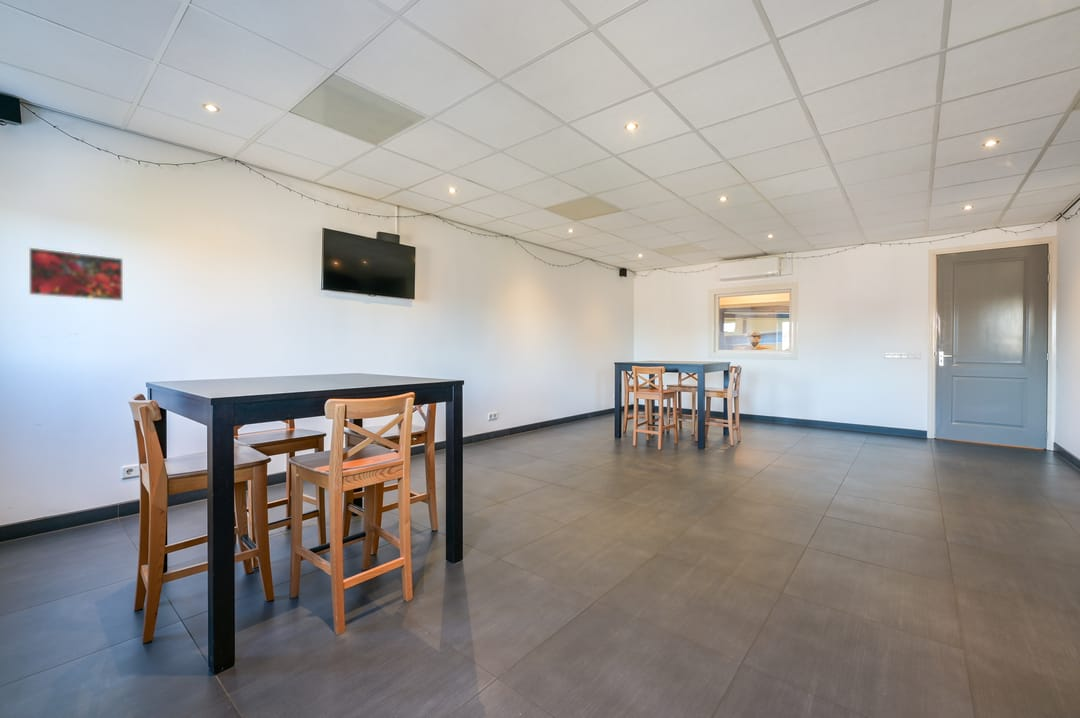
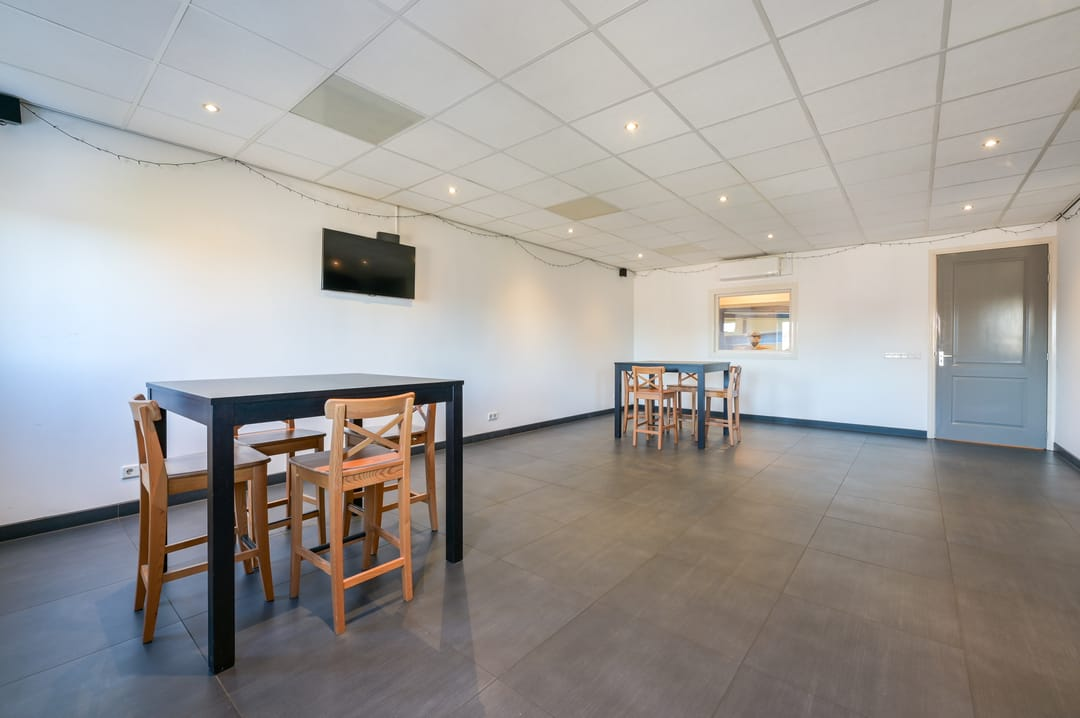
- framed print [28,246,124,302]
